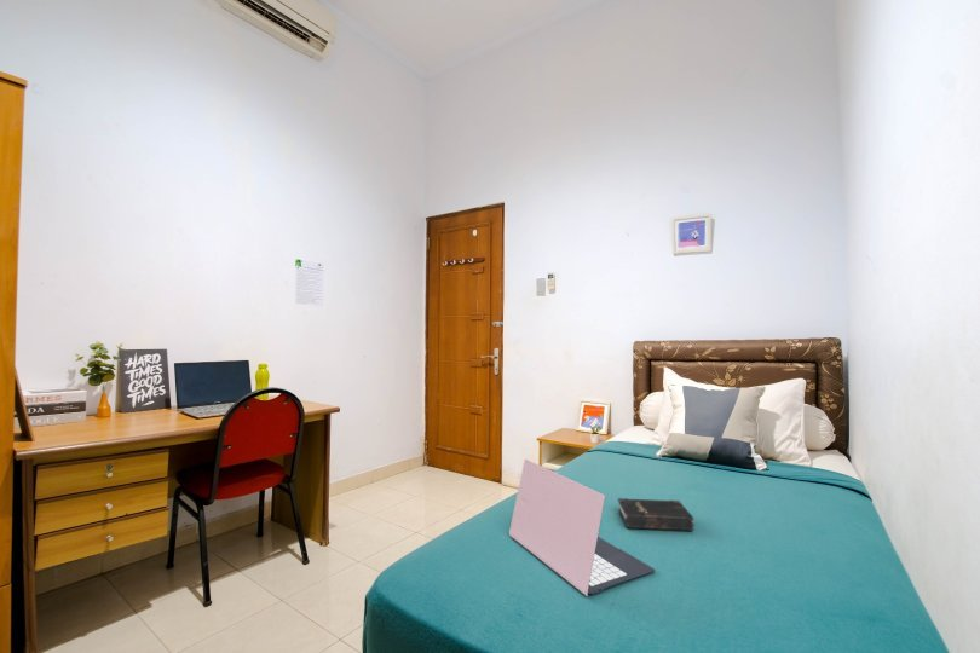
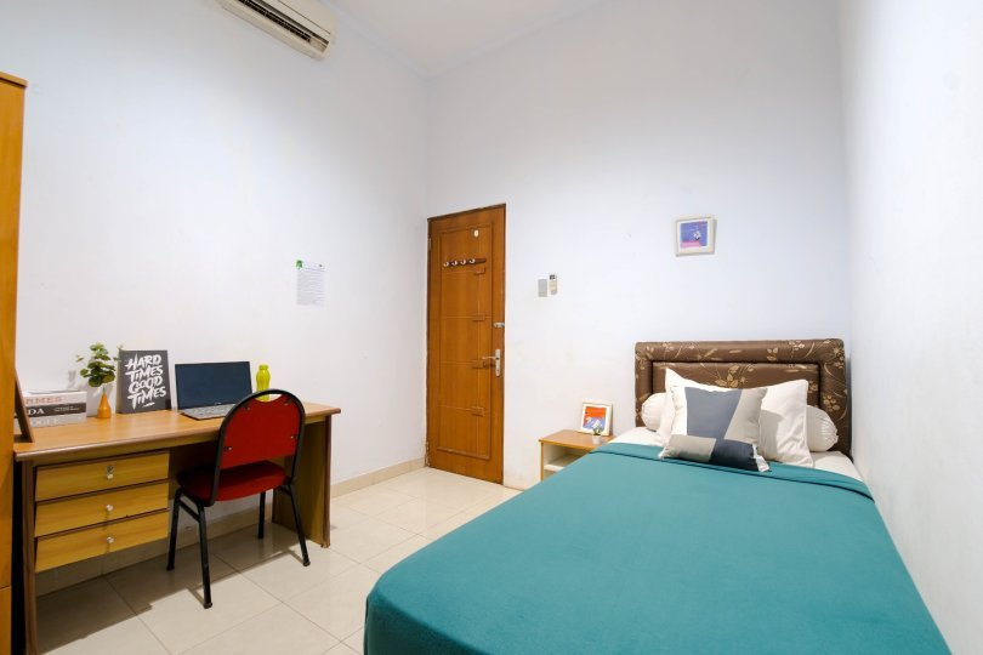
- laptop [508,458,656,597]
- hardback book [617,497,694,532]
